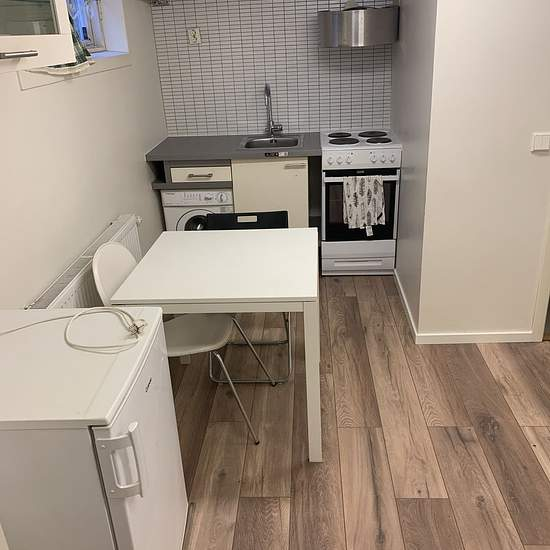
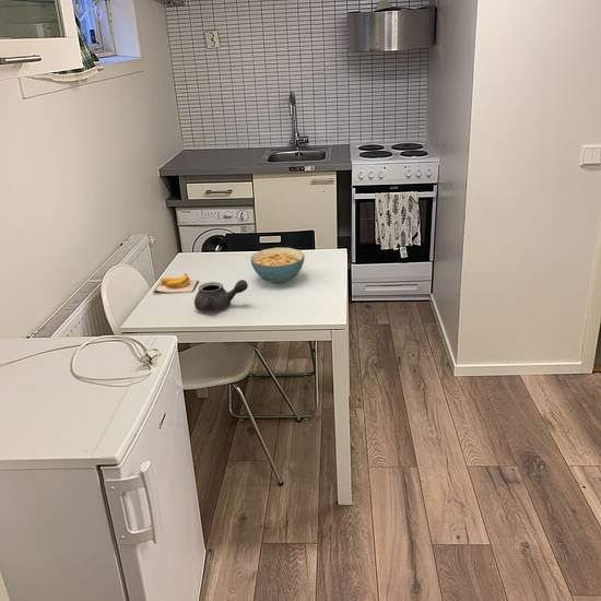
+ banana [152,272,200,294]
+ teapot [193,279,249,313]
+ cereal bowl [249,247,306,285]
